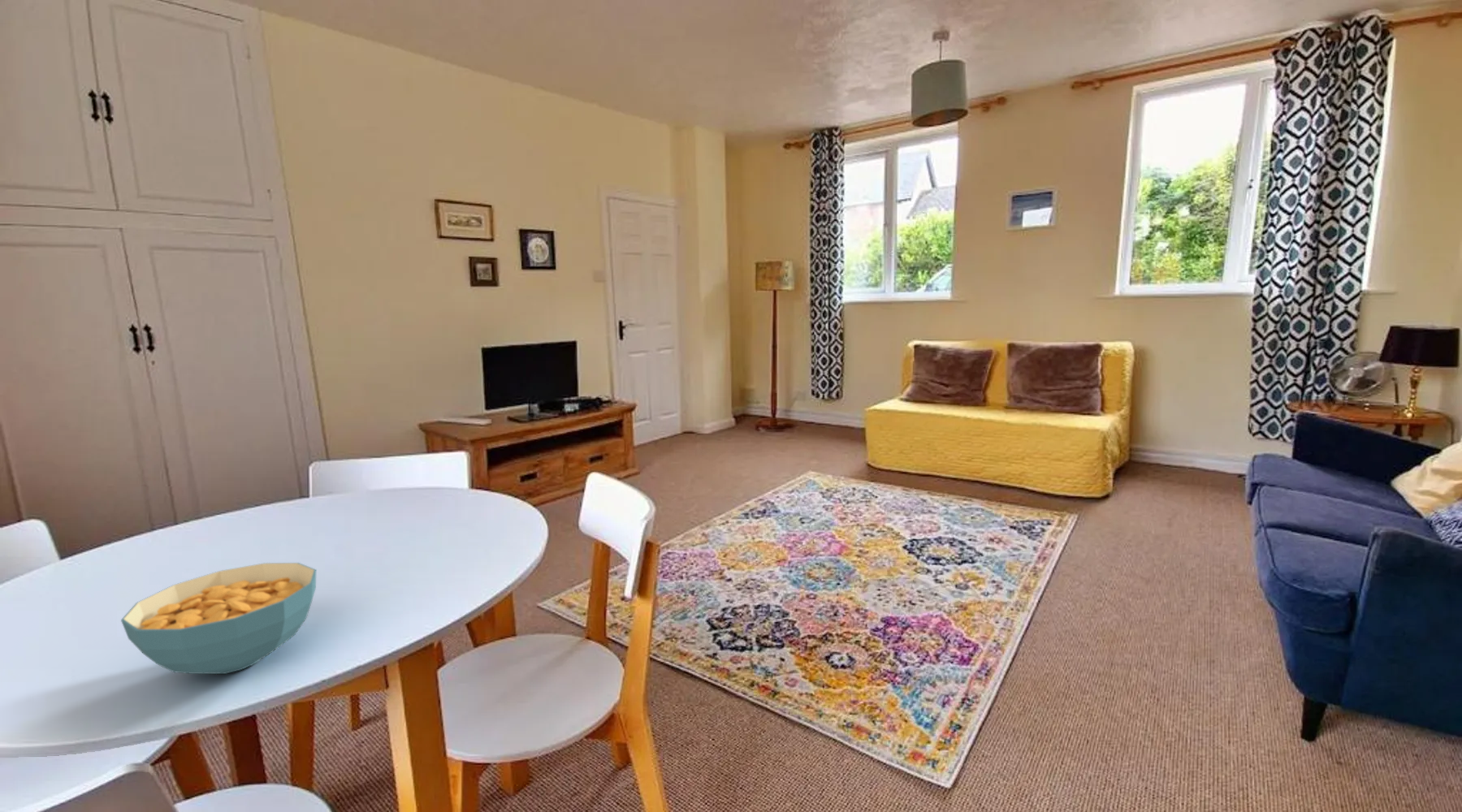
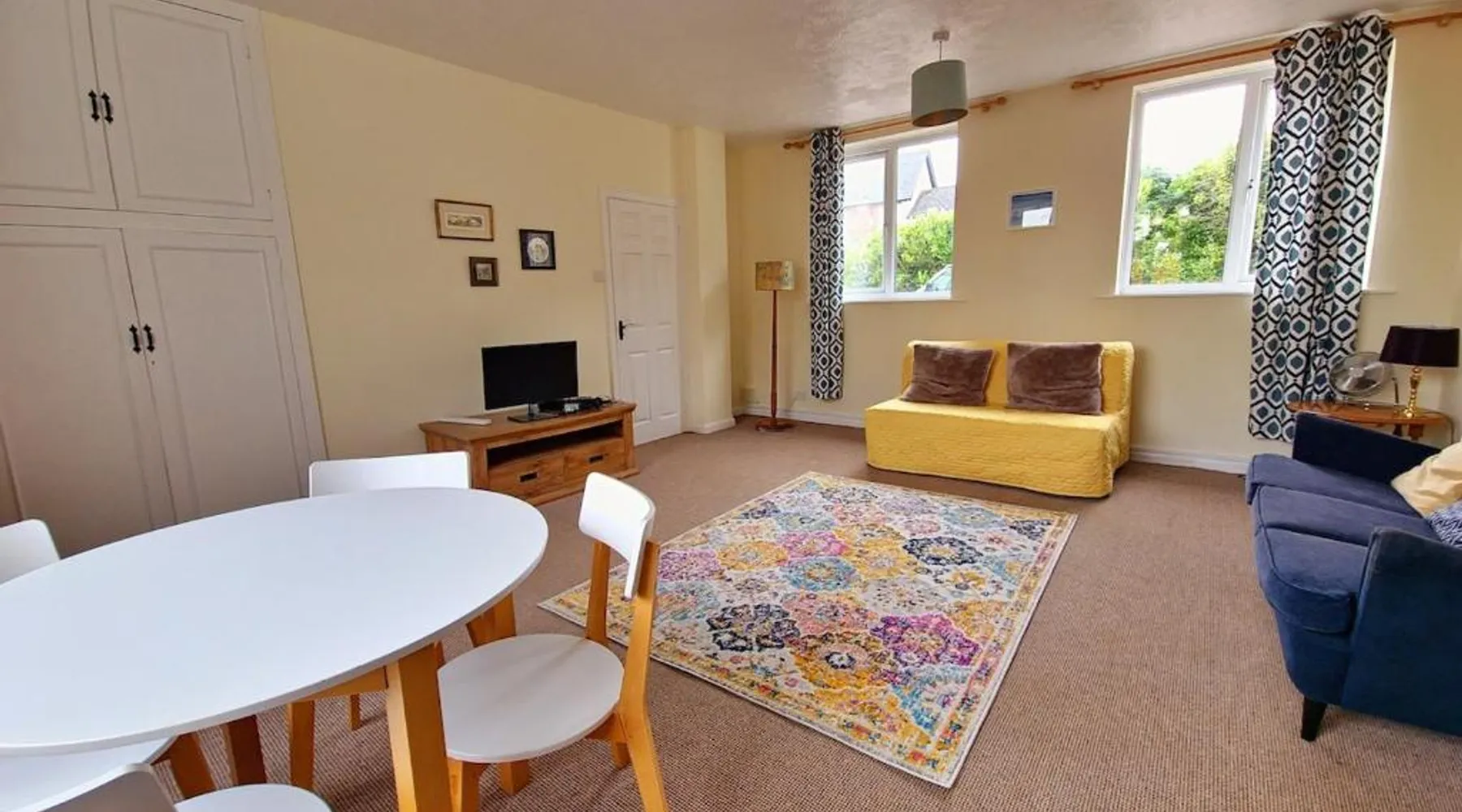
- cereal bowl [120,562,317,675]
